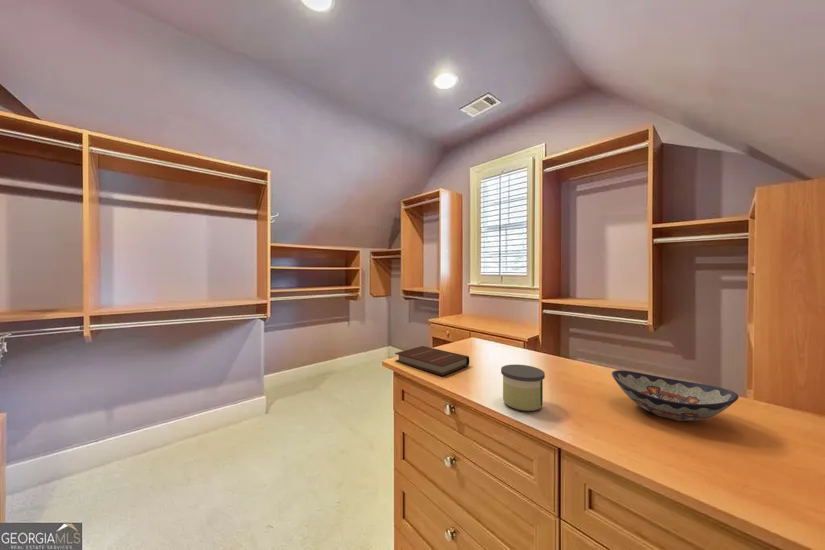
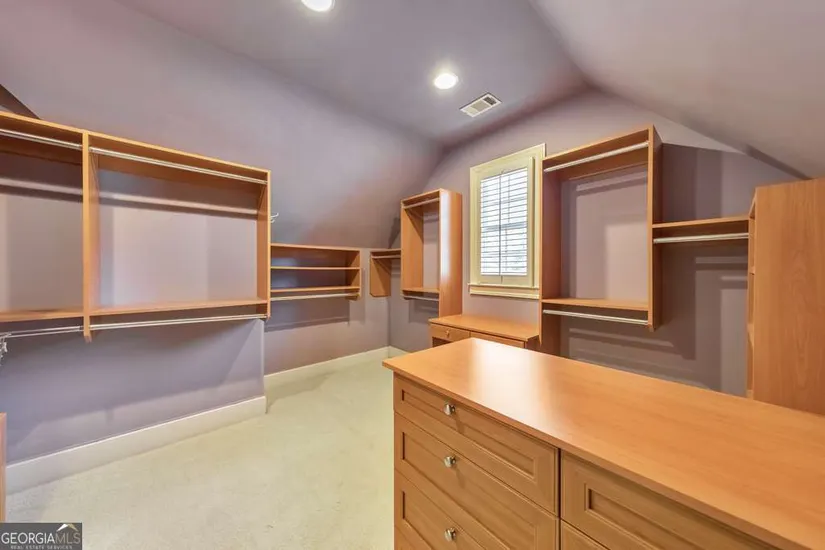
- decorative bowl [611,369,740,422]
- candle [500,364,546,412]
- book [394,345,470,376]
